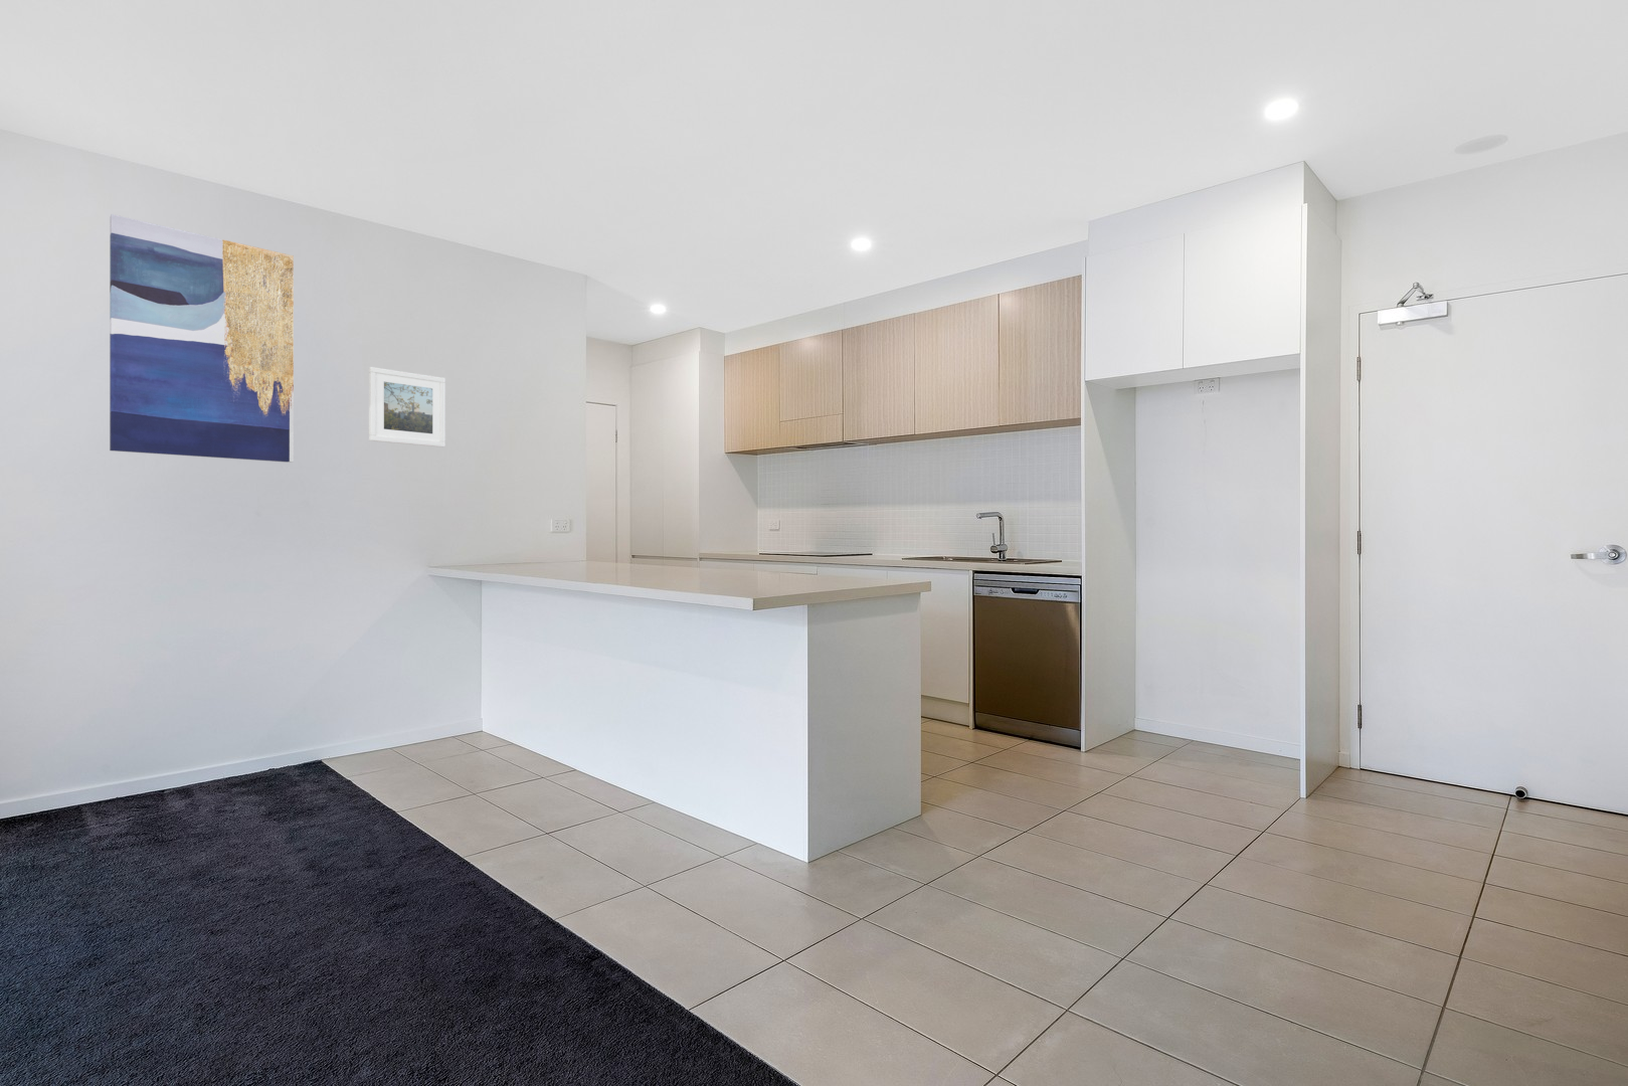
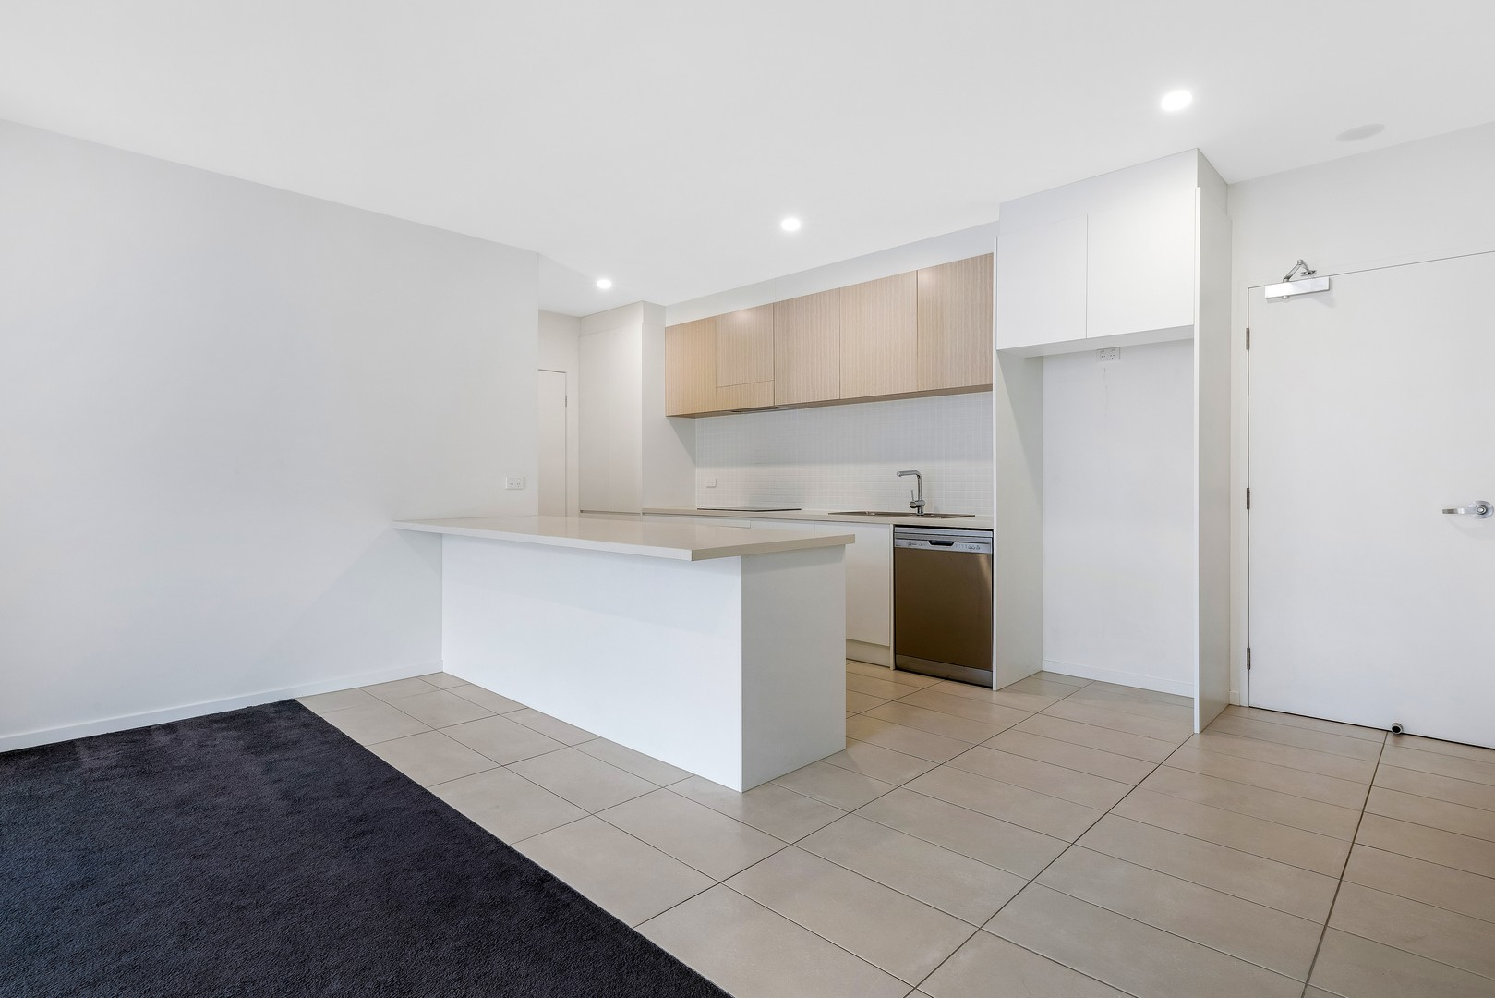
- wall art [109,213,295,463]
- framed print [369,366,446,448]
